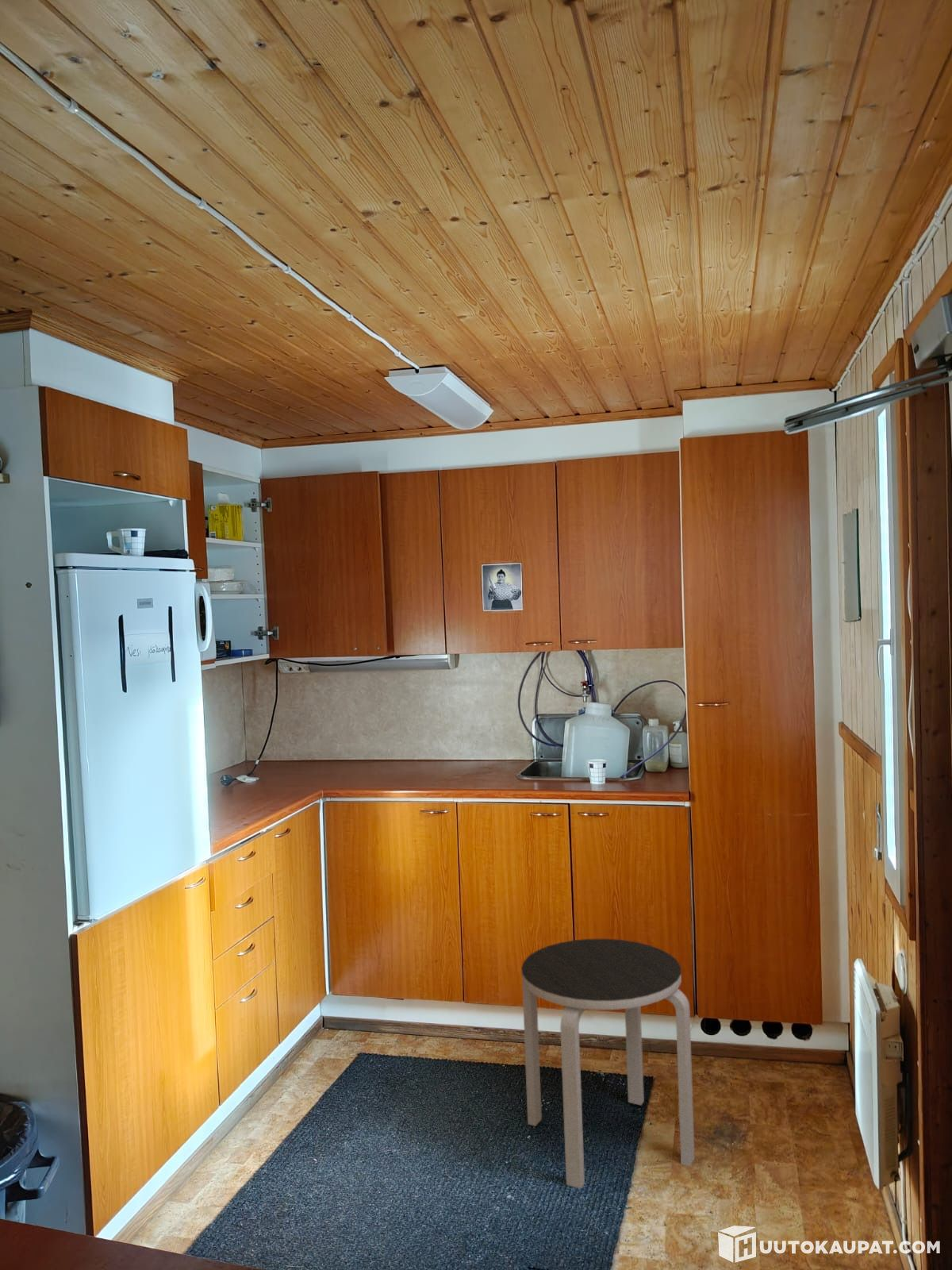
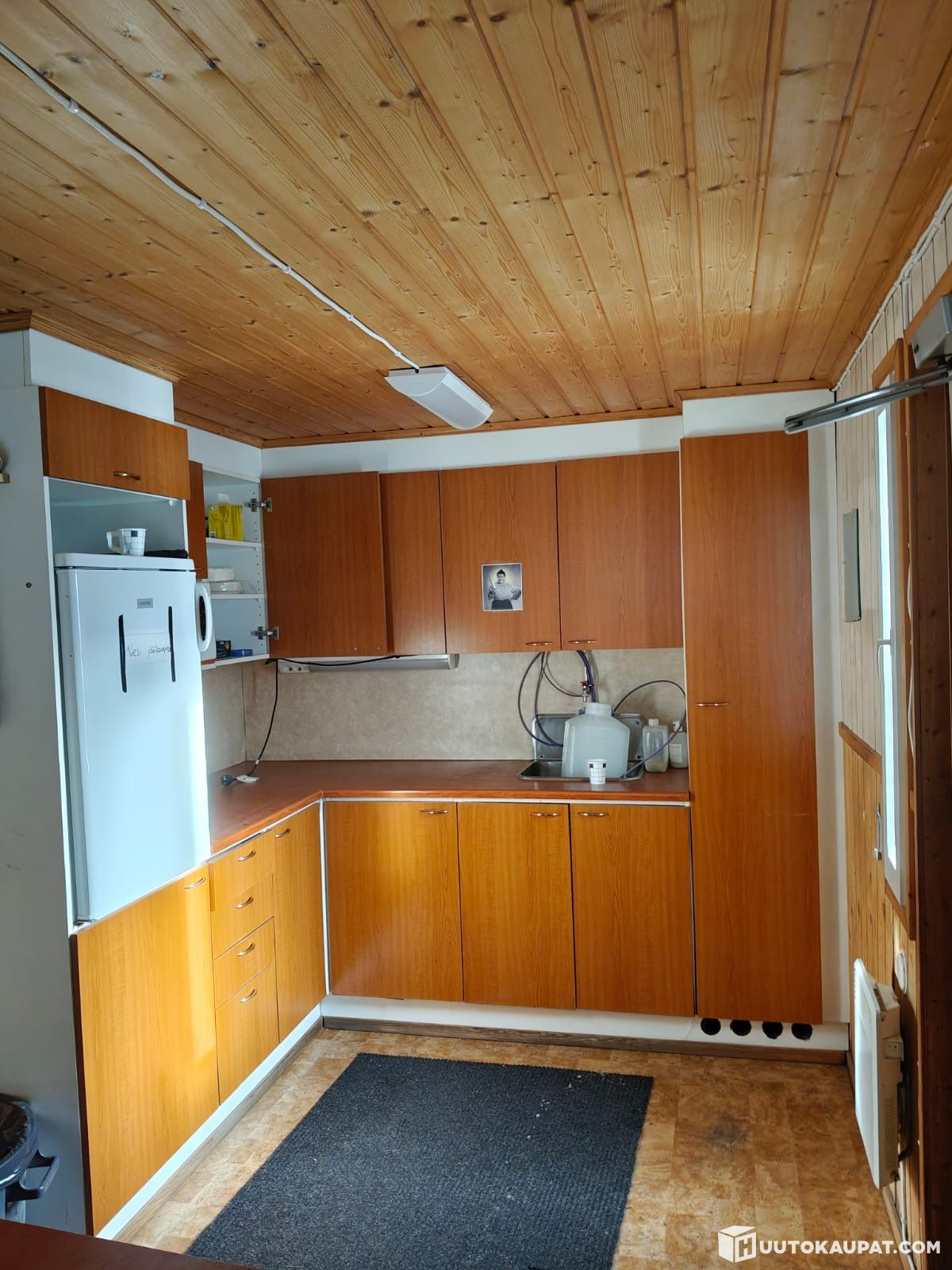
- side table [520,938,696,1190]
